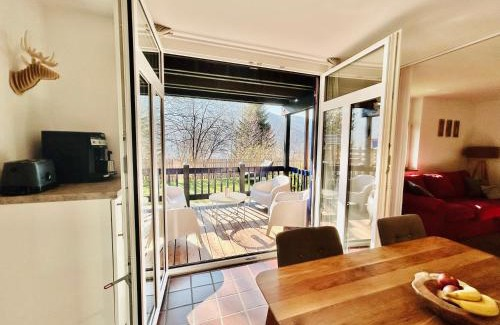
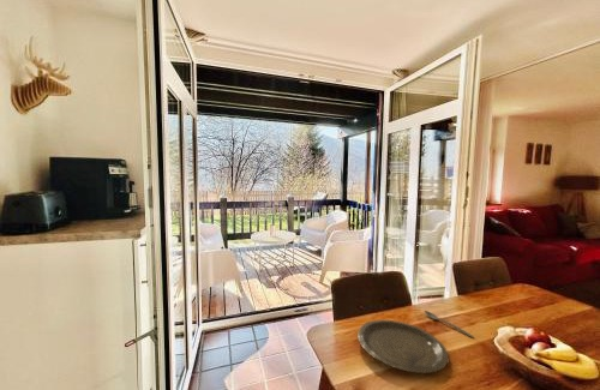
+ spoon [424,310,475,338]
+ plate [356,319,450,374]
